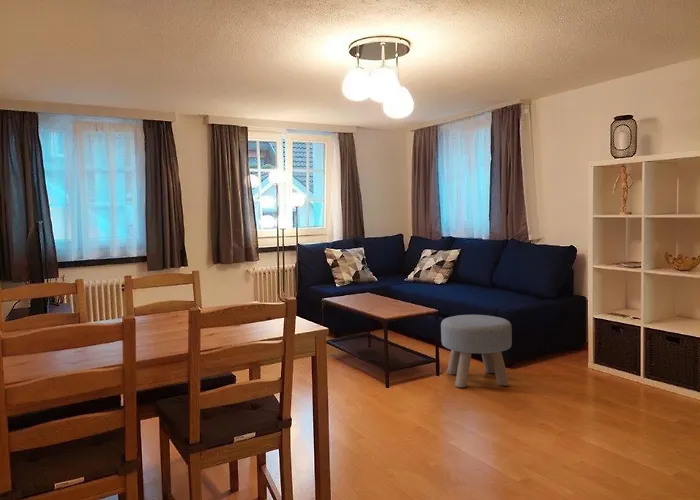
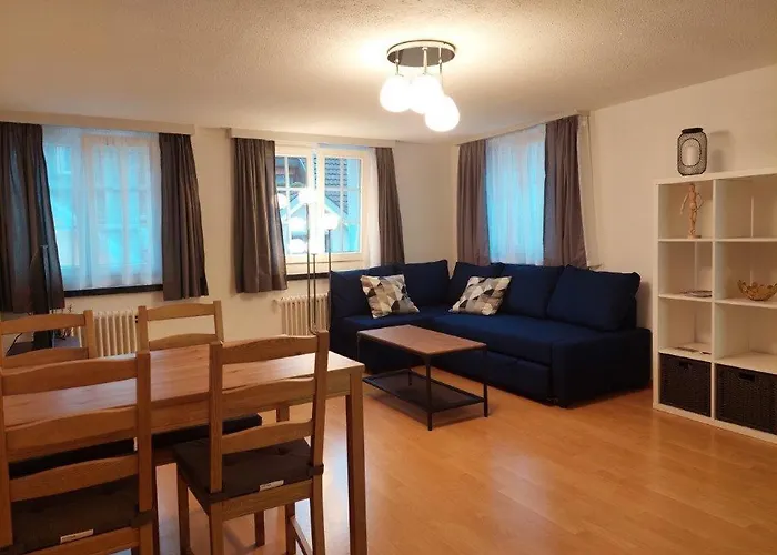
- ottoman [440,314,513,388]
